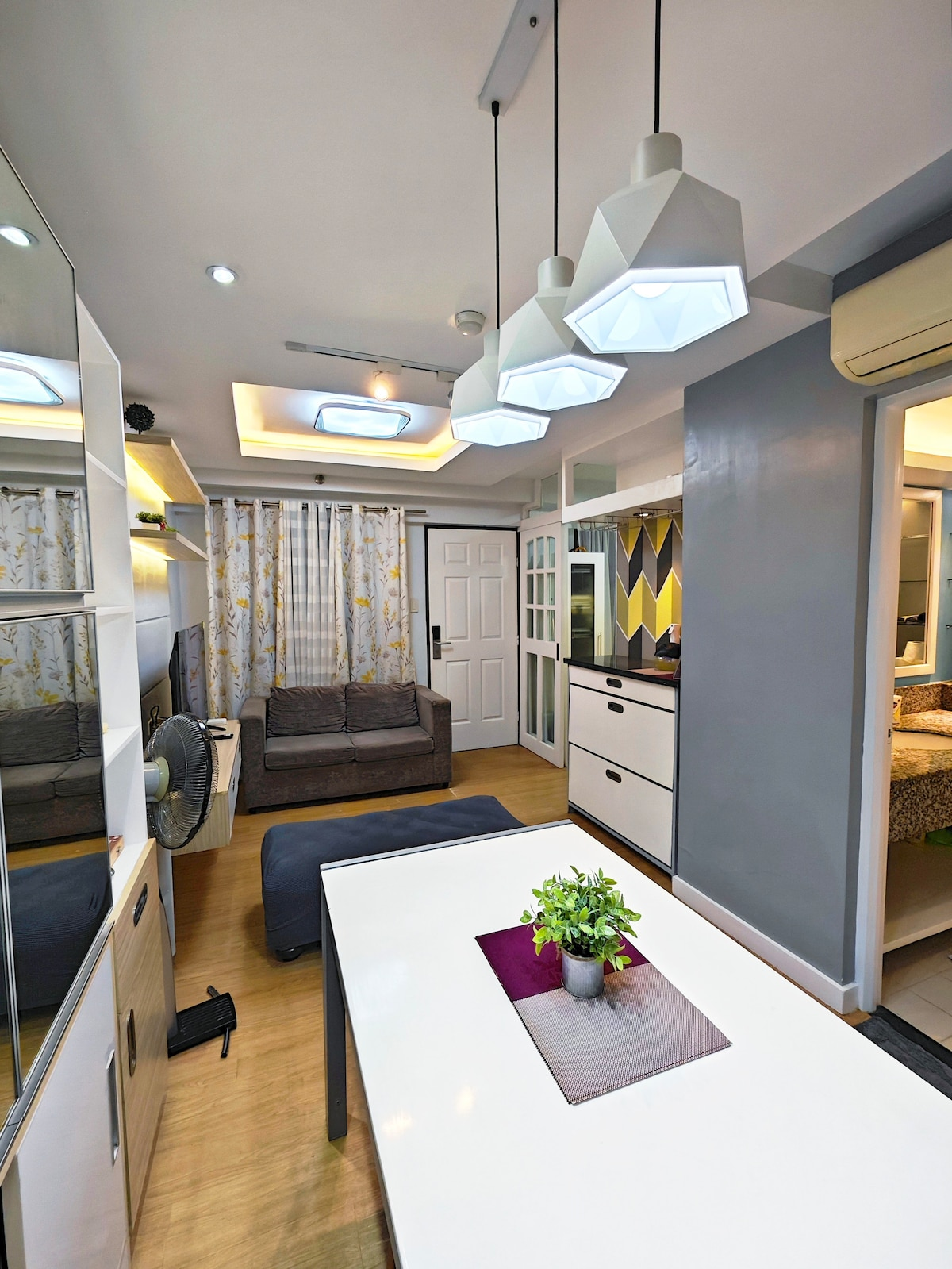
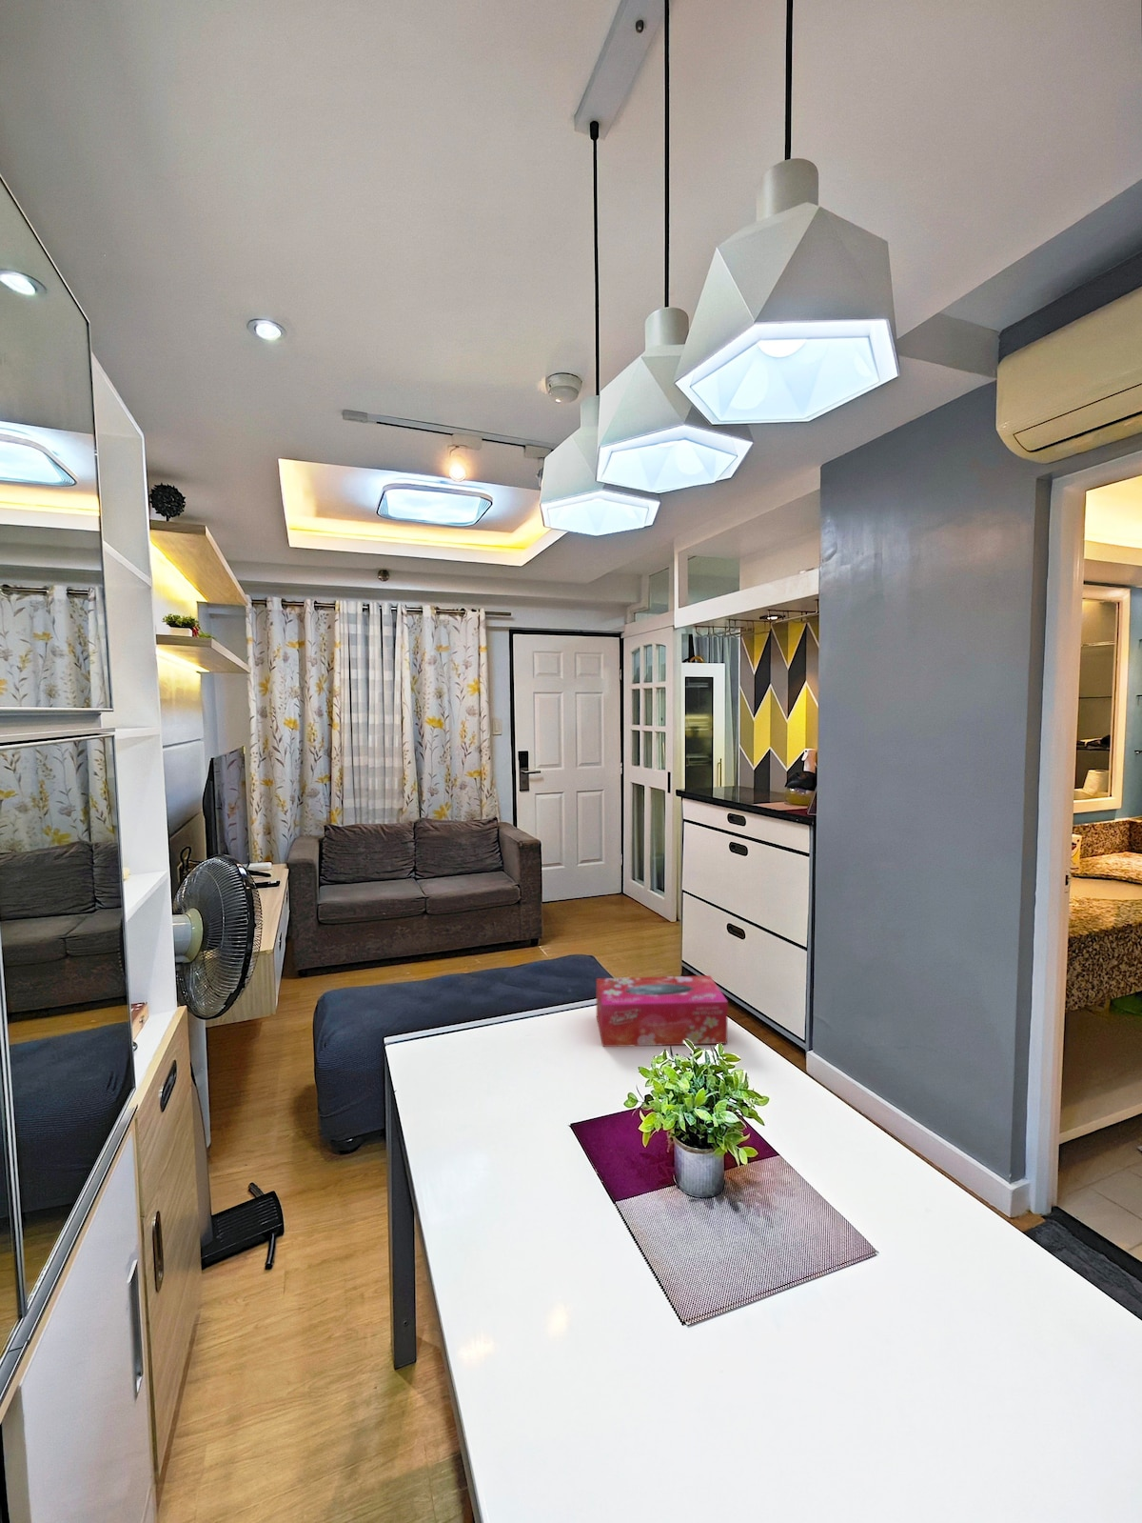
+ tissue box [596,975,729,1048]
